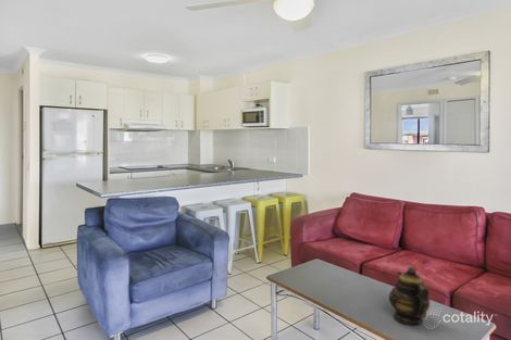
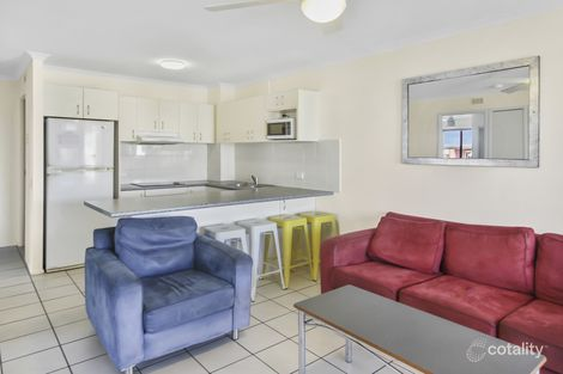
- teapot [388,266,431,326]
